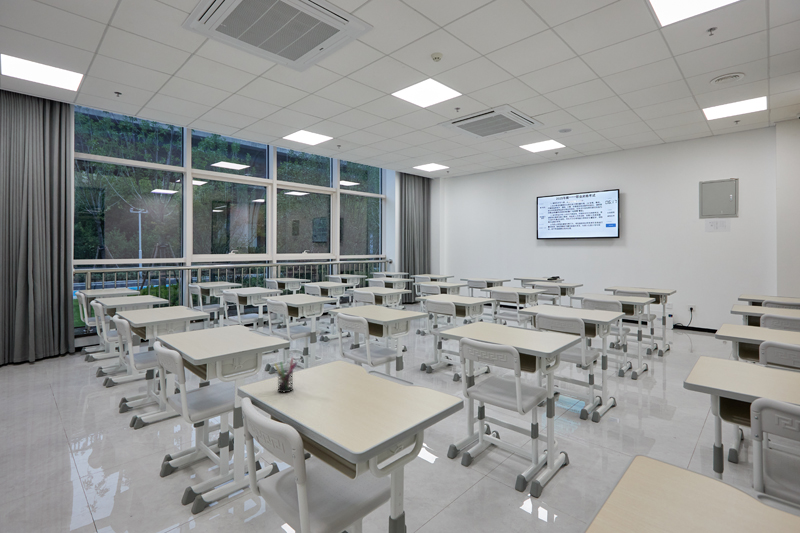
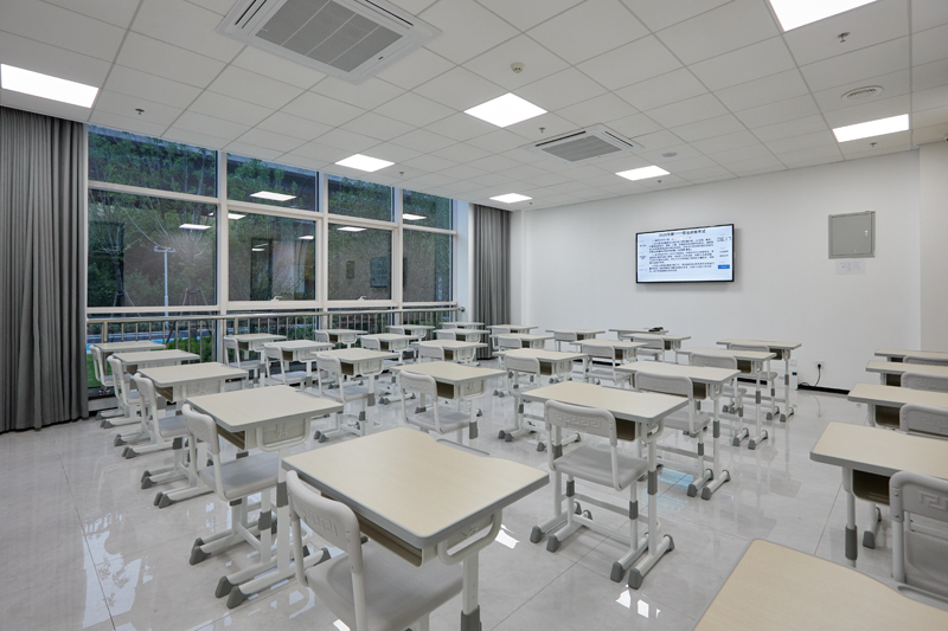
- pen holder [273,357,298,393]
